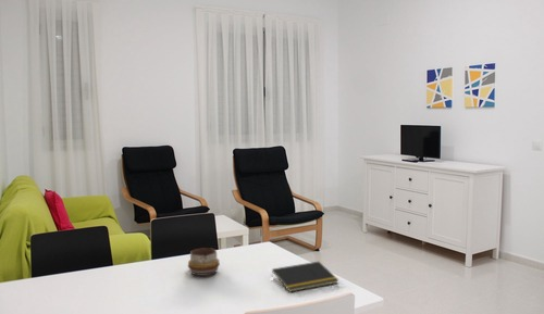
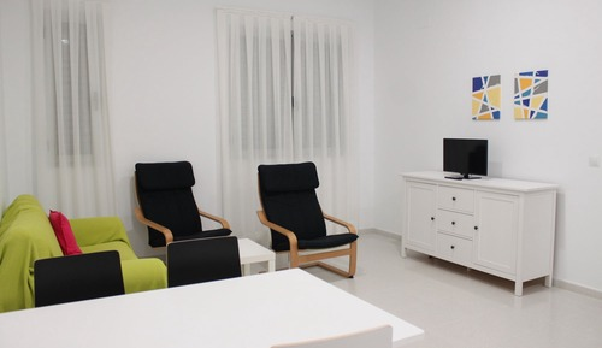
- decorative bowl [187,247,221,277]
- notepad [271,261,339,293]
